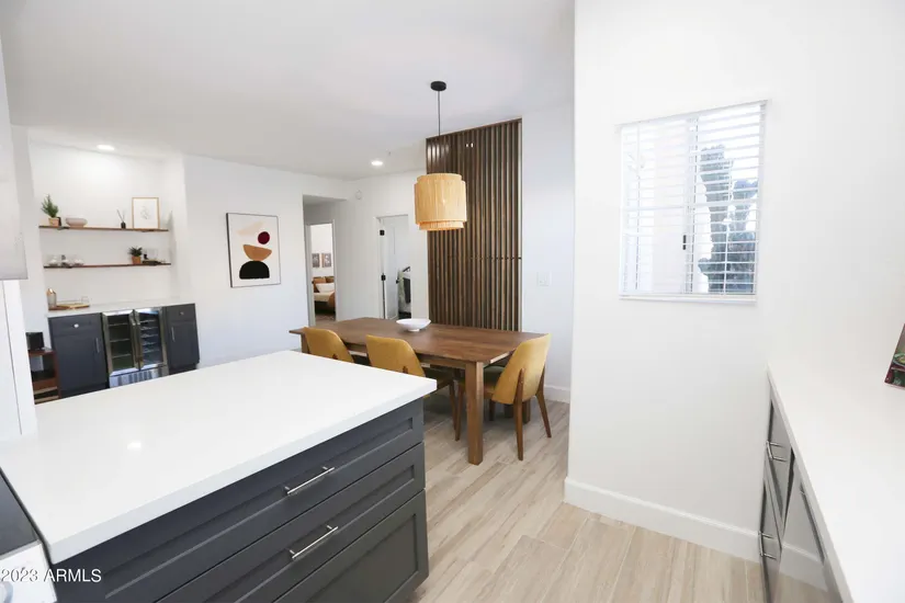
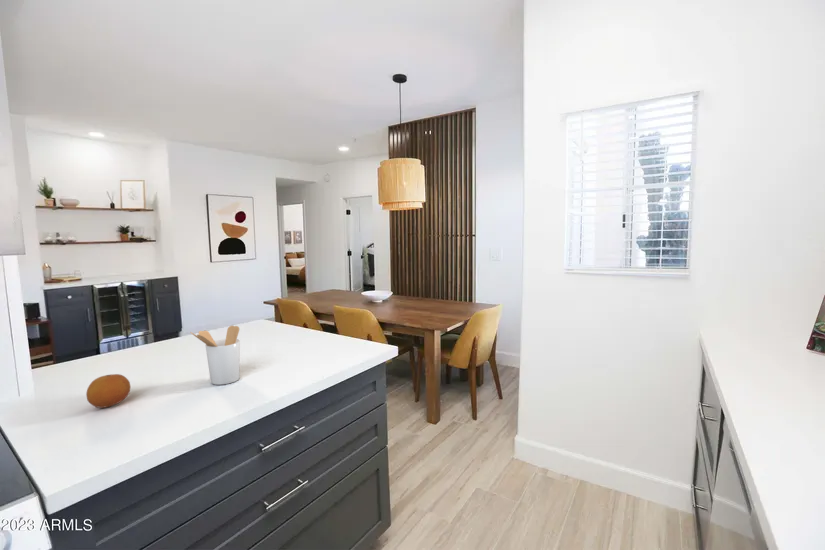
+ fruit [85,373,132,409]
+ utensil holder [189,325,241,386]
